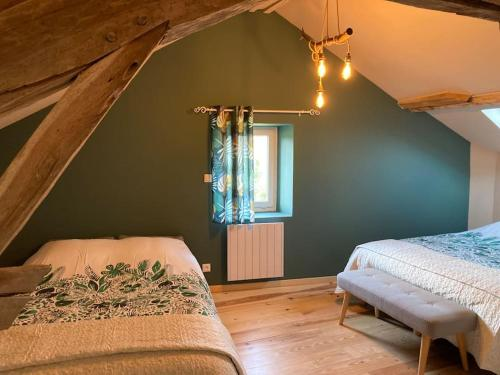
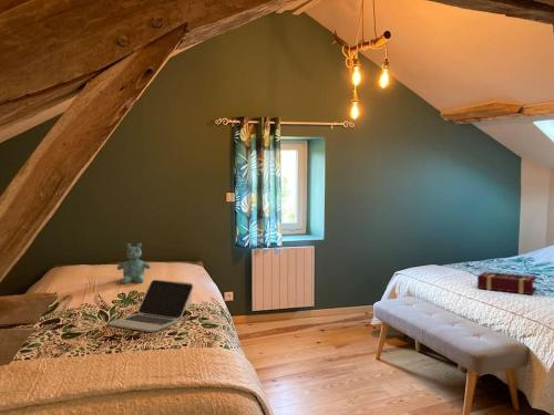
+ book [476,270,537,295]
+ laptop [107,279,194,333]
+ stuffed bear [116,242,152,286]
